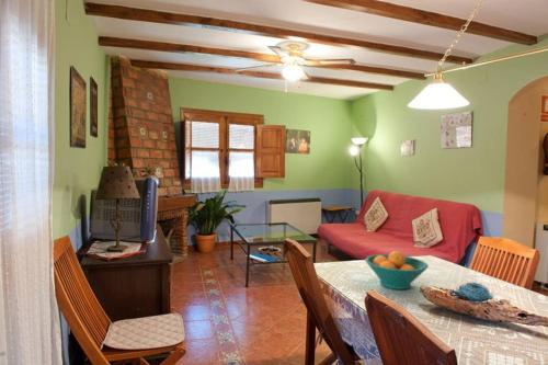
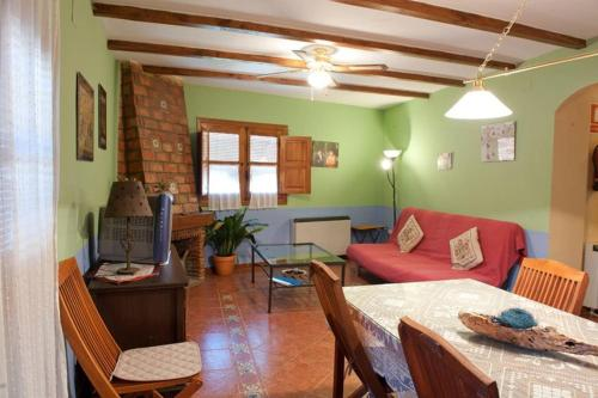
- fruit bowl [364,250,430,290]
